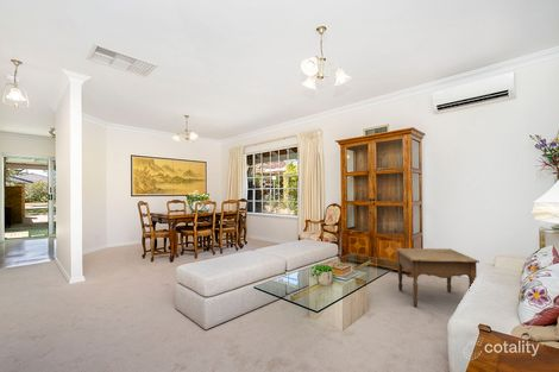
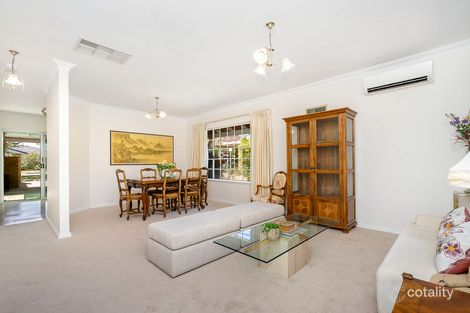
- side table [394,247,481,308]
